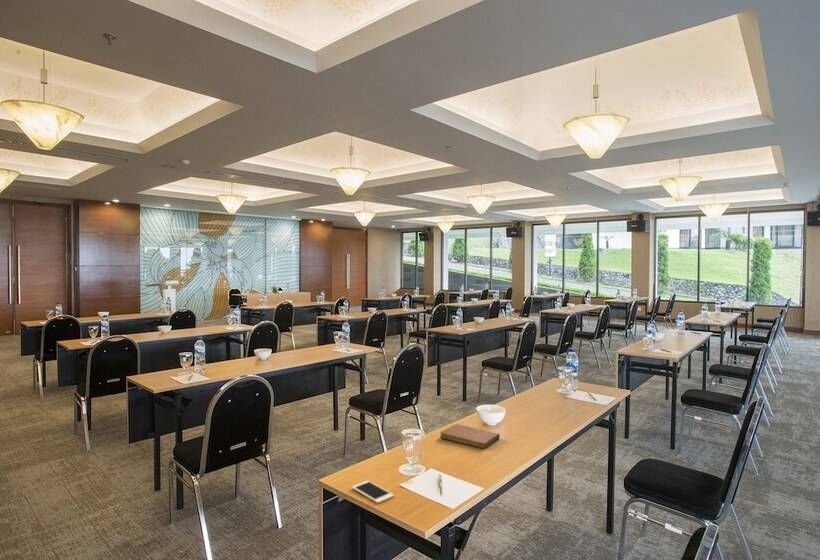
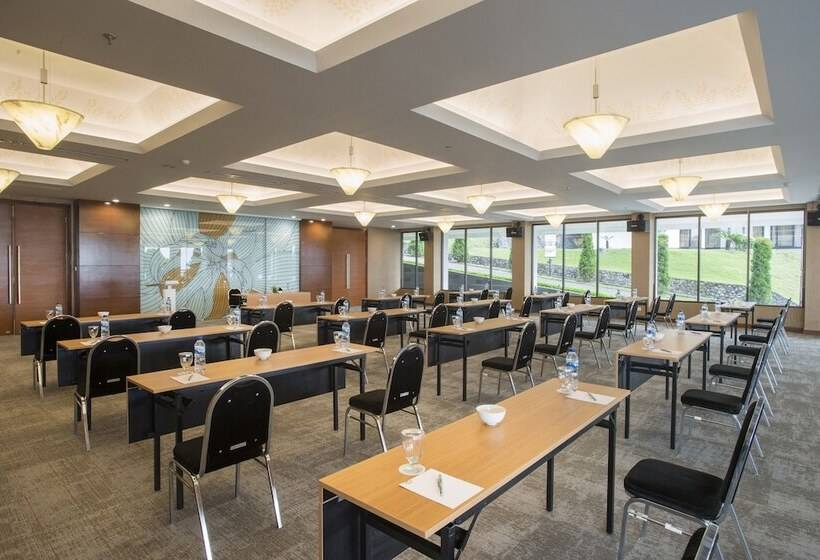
- cell phone [351,480,395,504]
- notebook [439,423,501,450]
